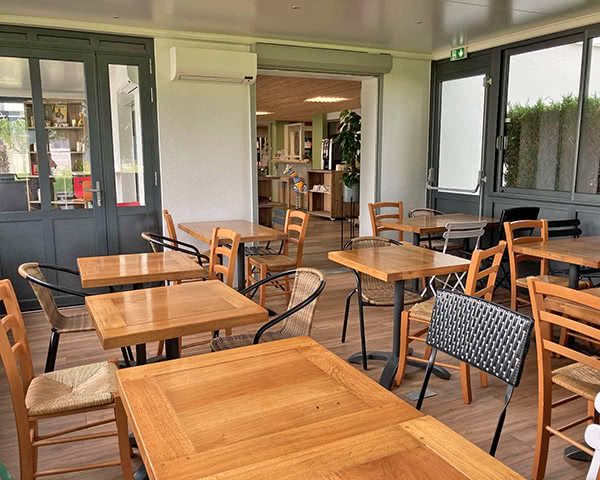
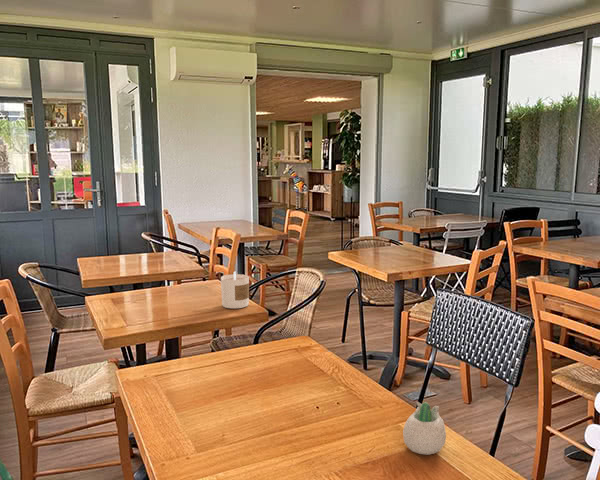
+ candle [220,271,250,309]
+ succulent planter [402,401,447,456]
